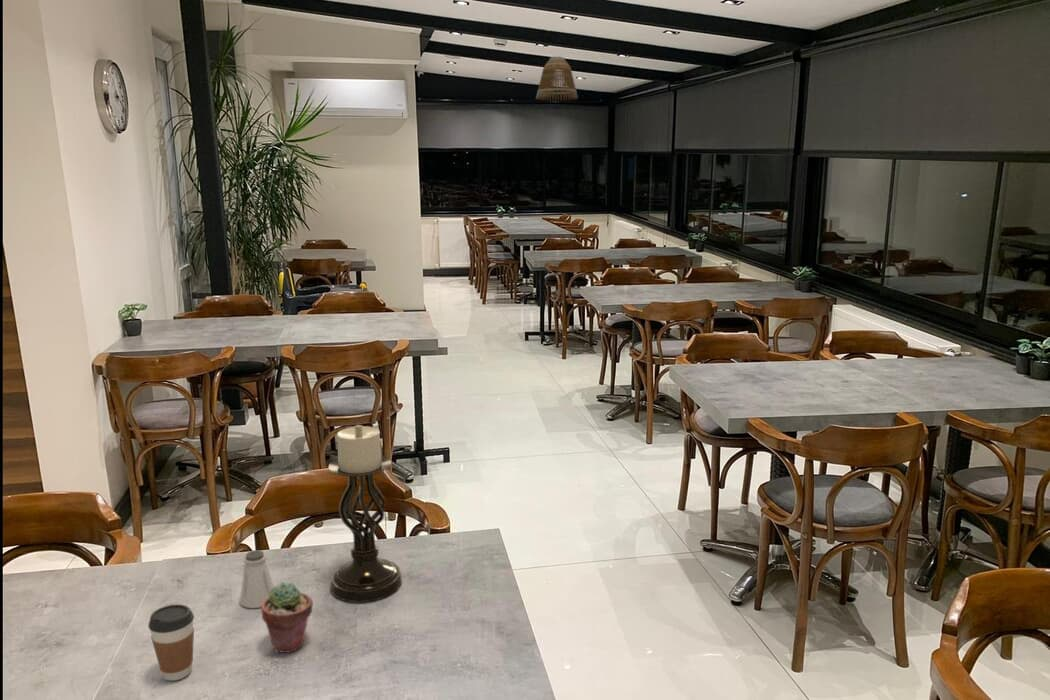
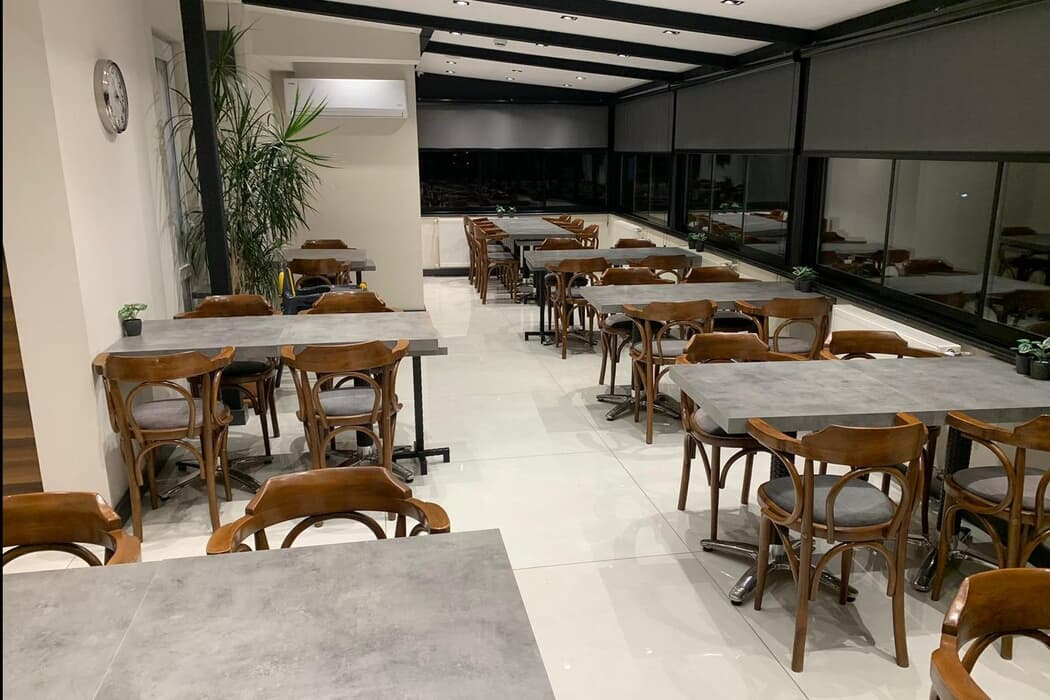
- lamp shade [535,55,579,102]
- coffee cup [147,603,195,682]
- candle holder [328,424,403,603]
- potted succulent [260,581,314,654]
- saltshaker [239,549,275,609]
